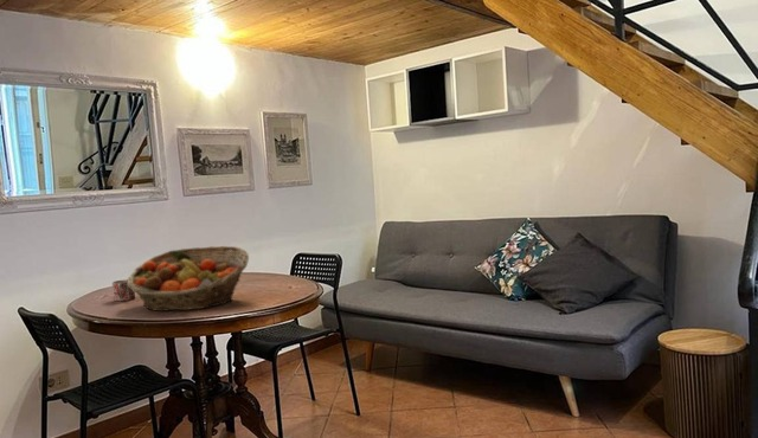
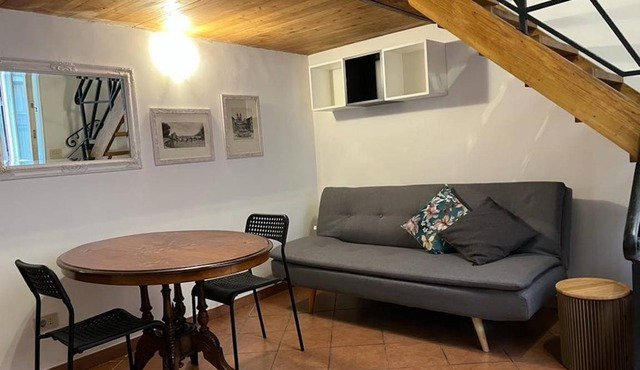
- fruit basket [127,245,250,313]
- mug [111,278,136,302]
